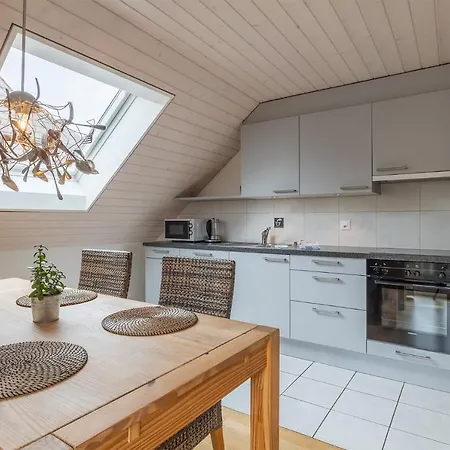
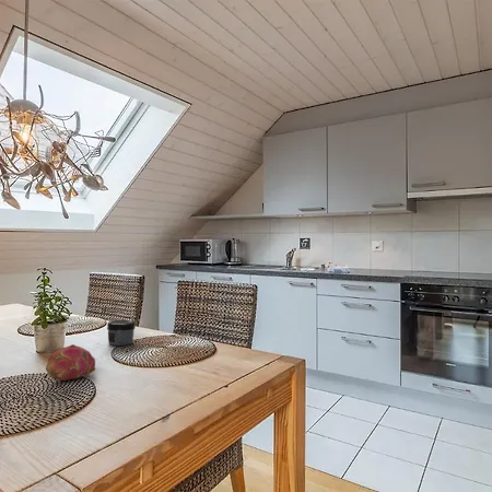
+ fruit [45,343,96,382]
+ jar [106,319,137,347]
